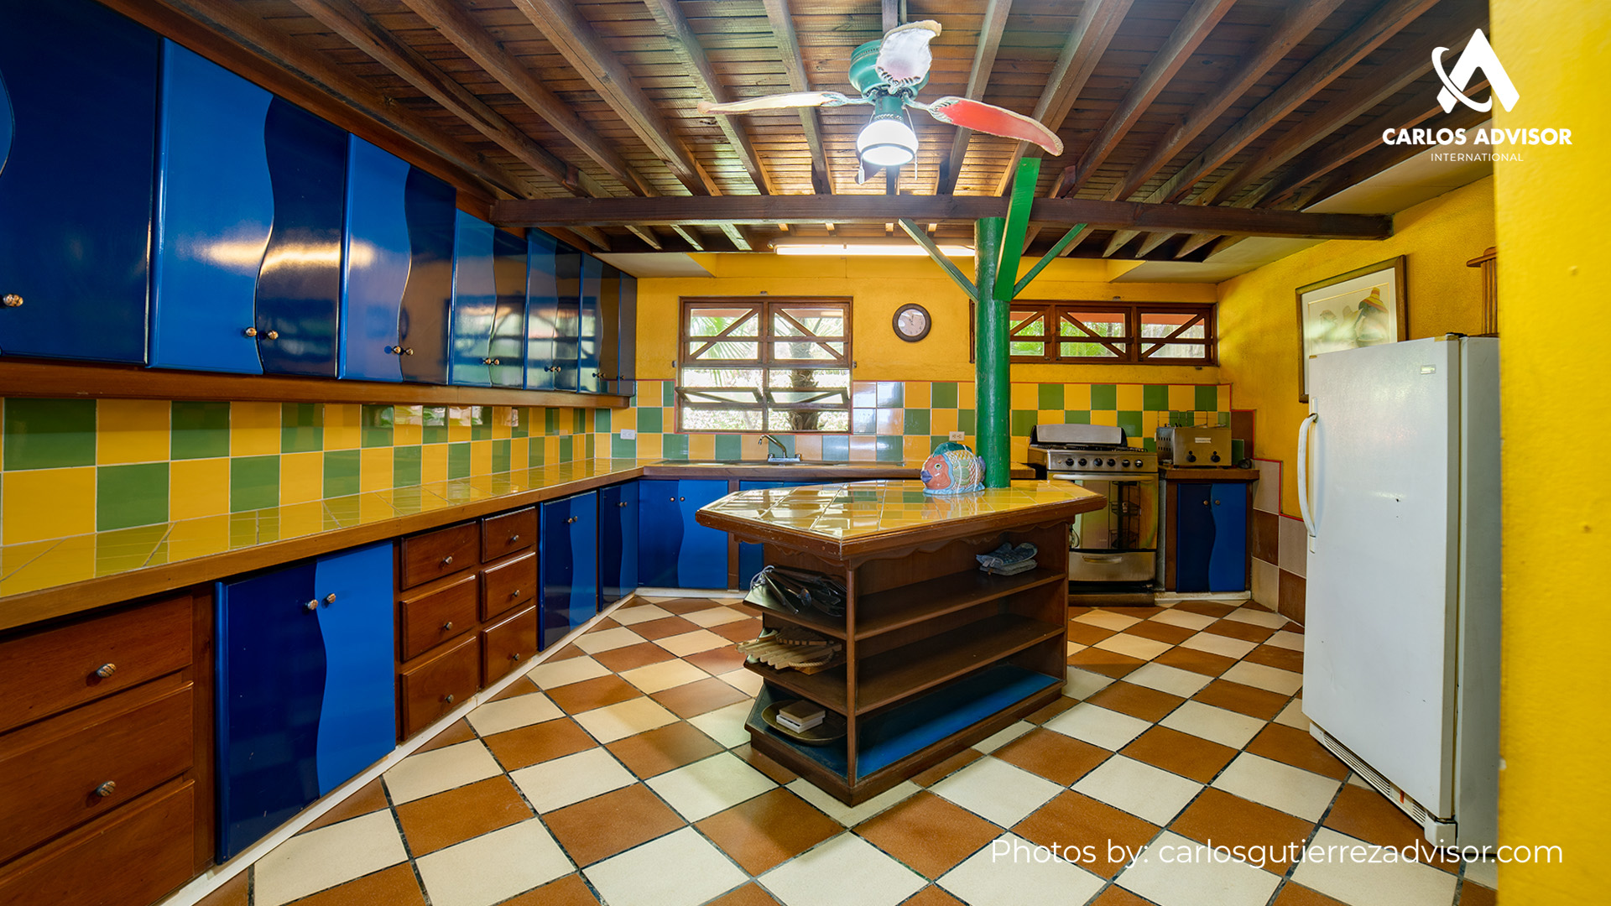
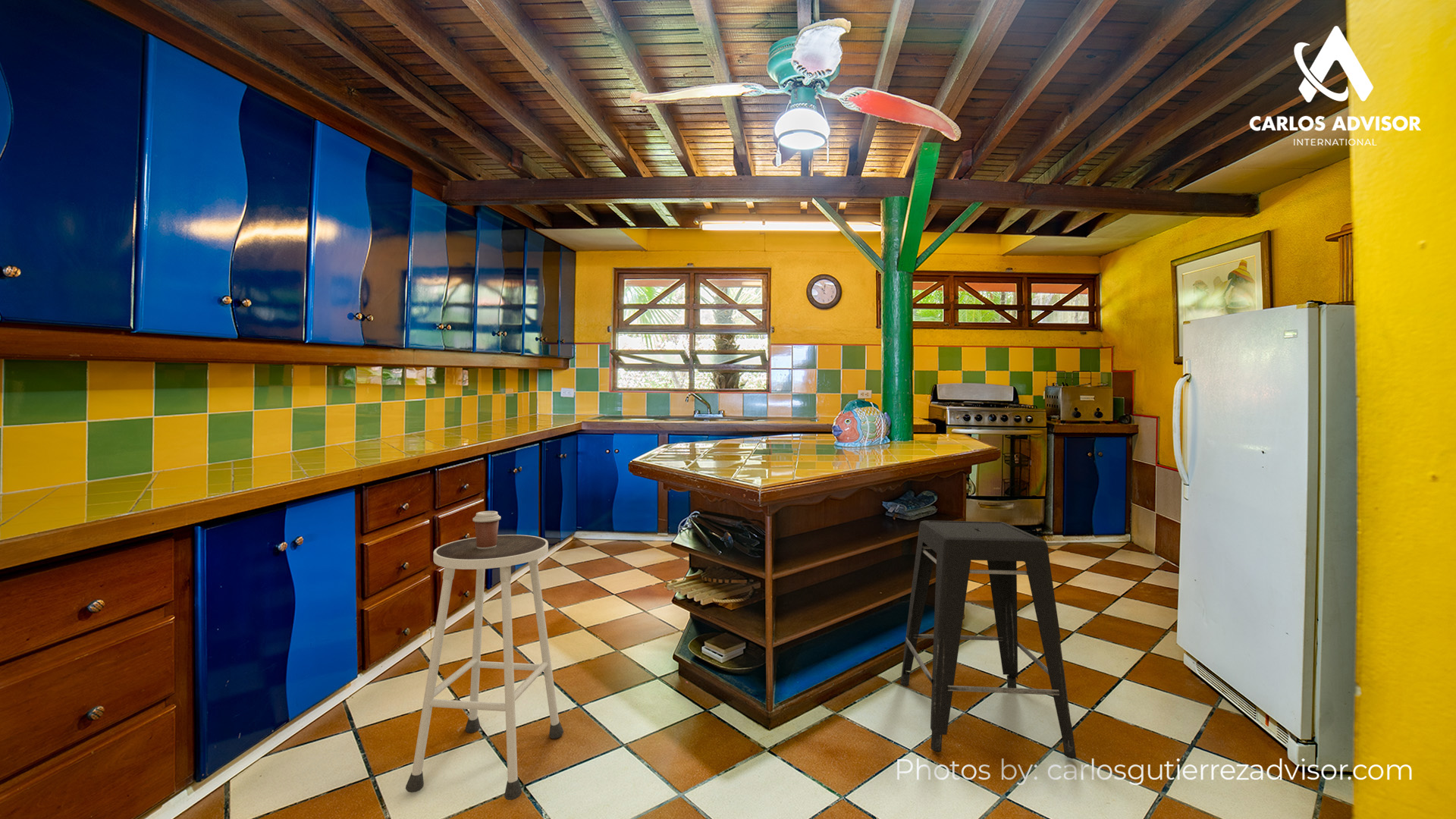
+ stool [405,534,564,801]
+ stool [899,519,1077,759]
+ coffee cup [472,510,501,549]
